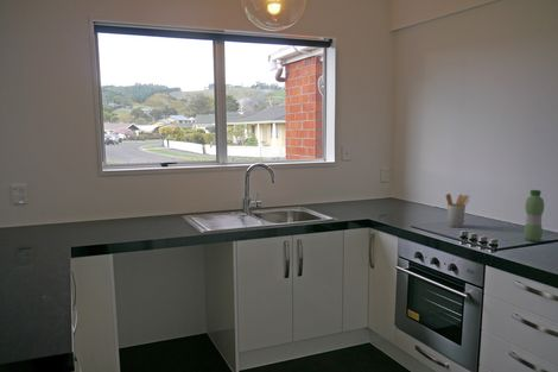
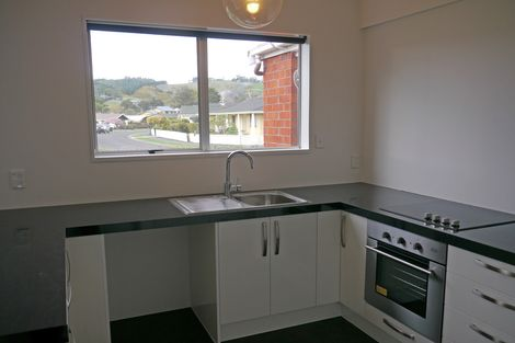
- water bottle [522,189,545,242]
- utensil holder [445,193,470,228]
